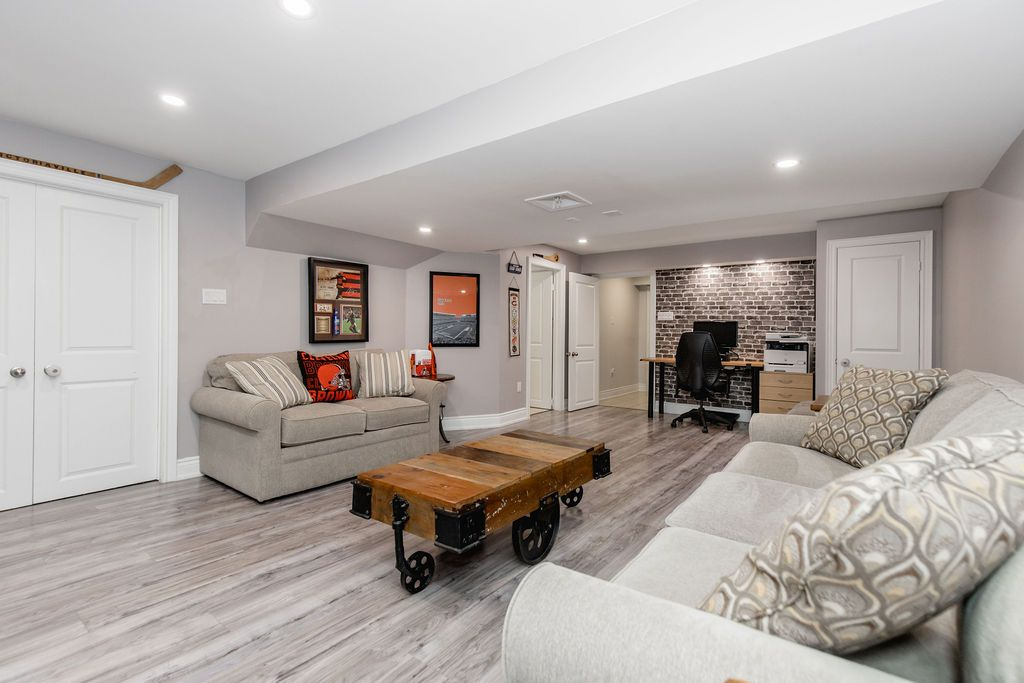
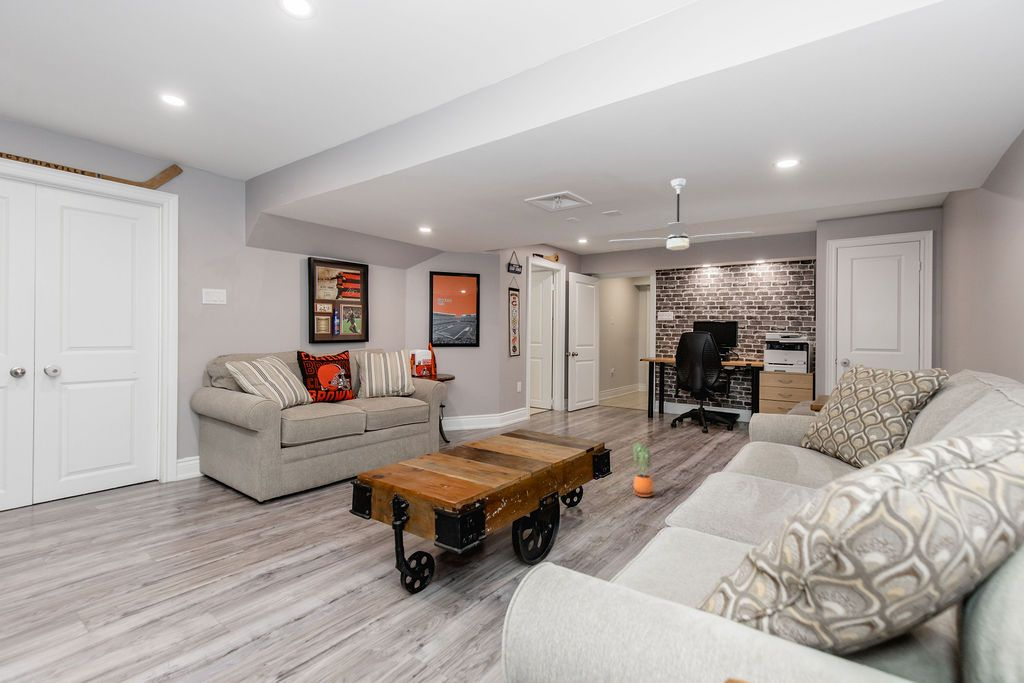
+ ceiling fan [608,178,755,251]
+ potted plant [631,442,655,498]
